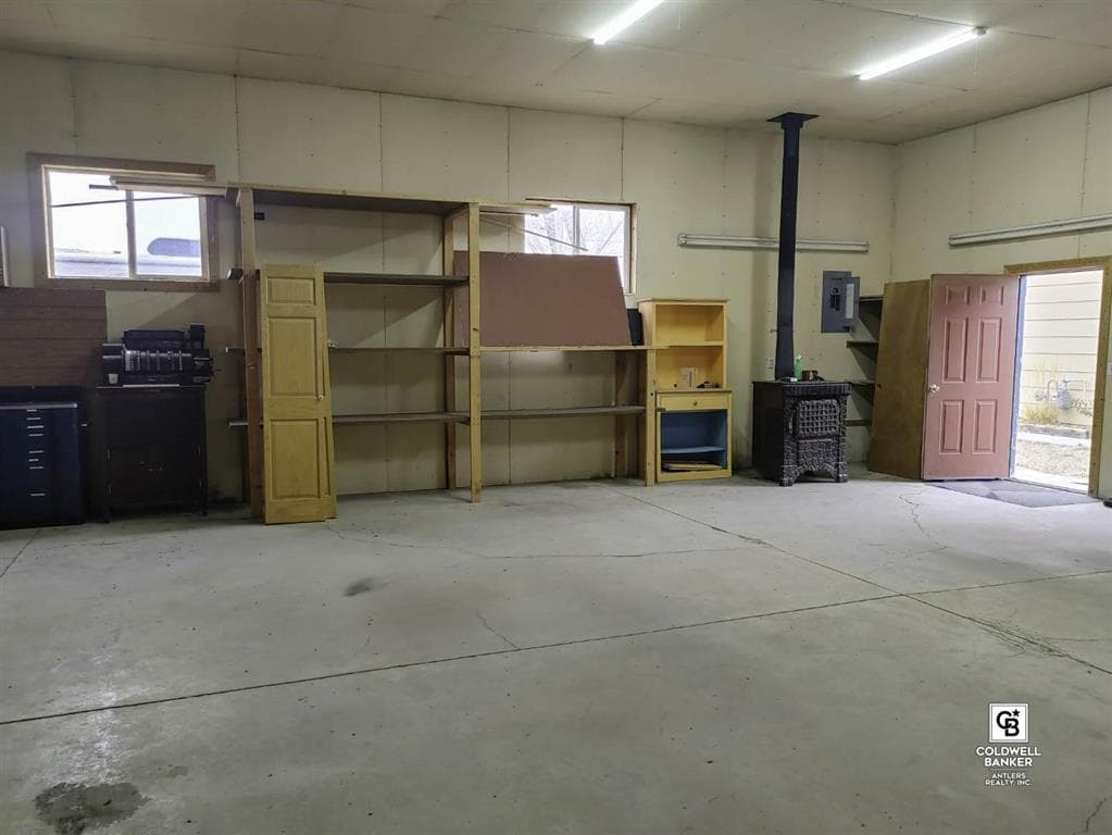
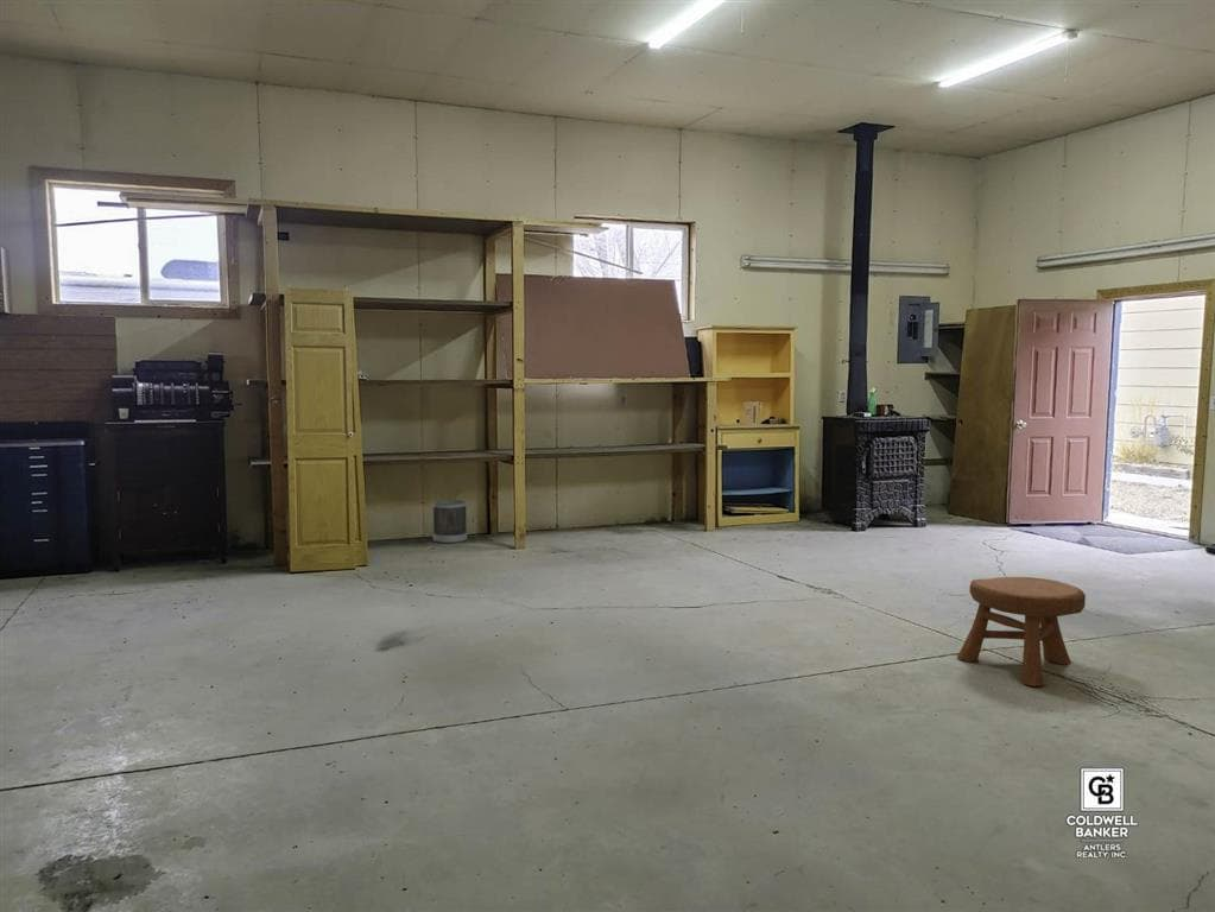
+ wastebasket [431,499,468,544]
+ stool [956,576,1087,688]
